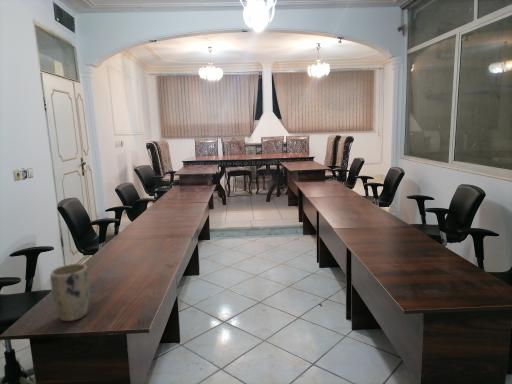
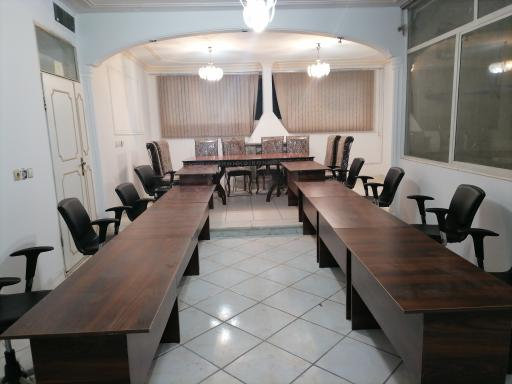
- plant pot [49,263,91,322]
